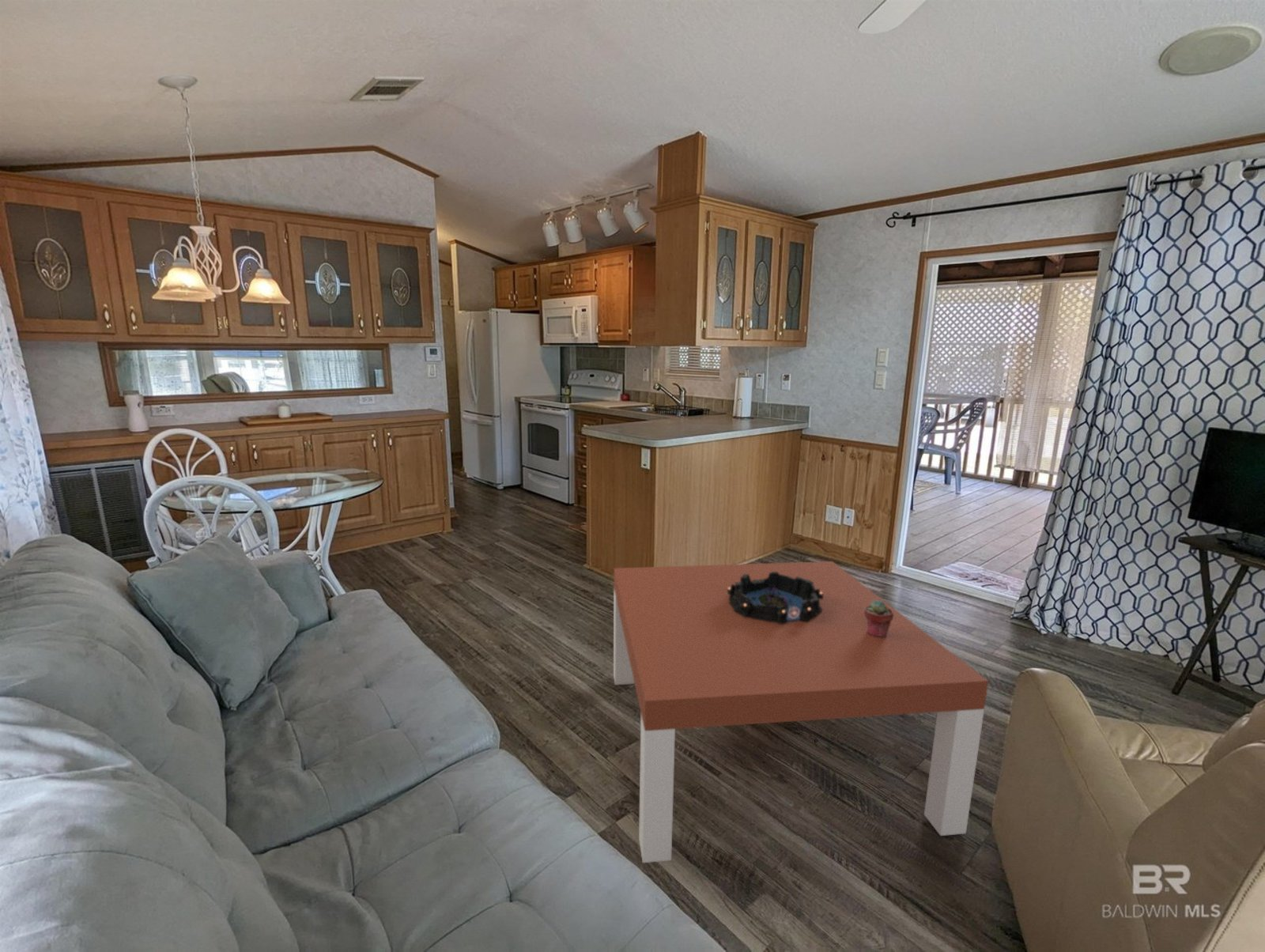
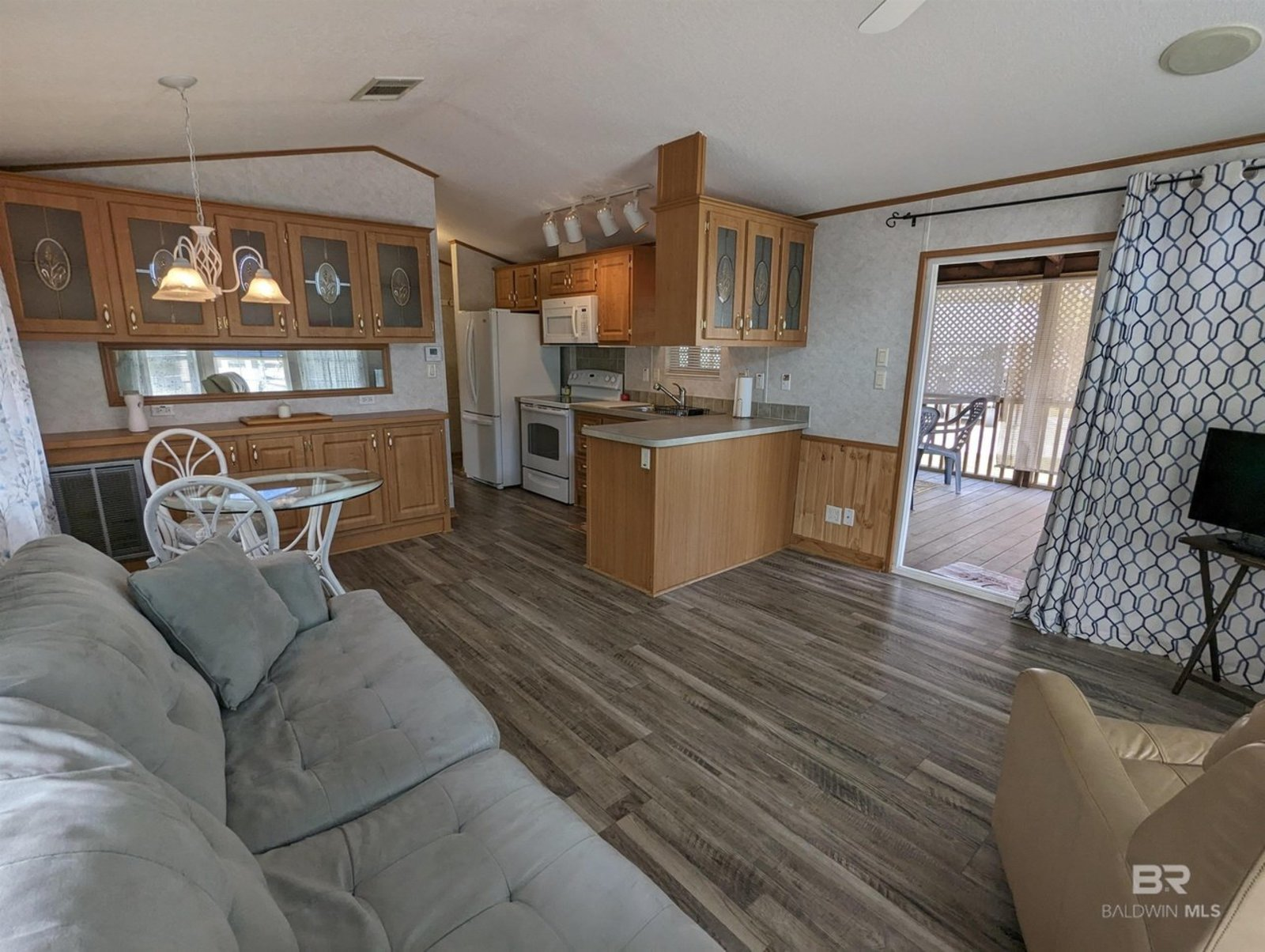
- coffee table [613,561,989,863]
- potted succulent [864,600,893,637]
- decorative bowl [727,572,823,624]
